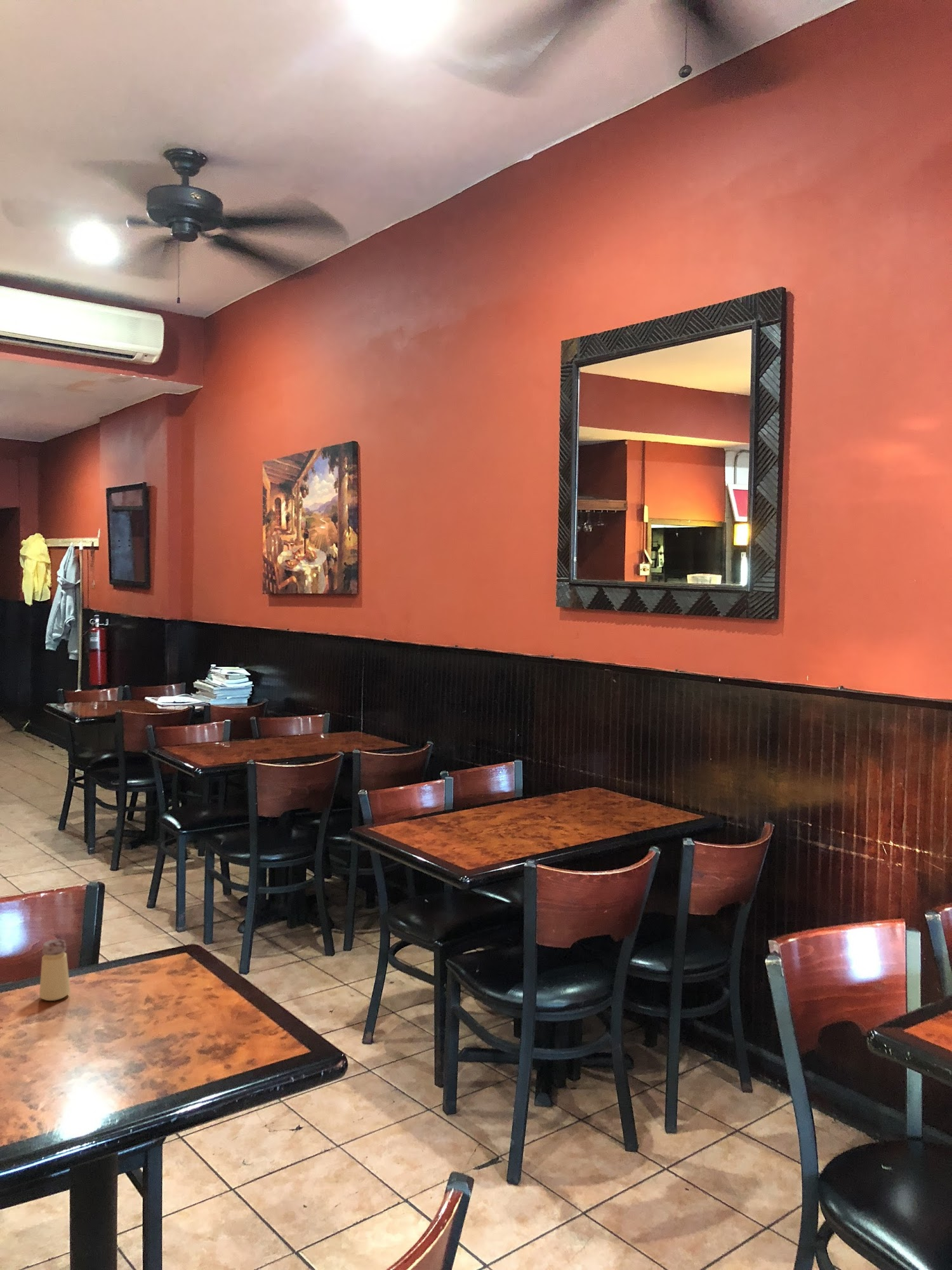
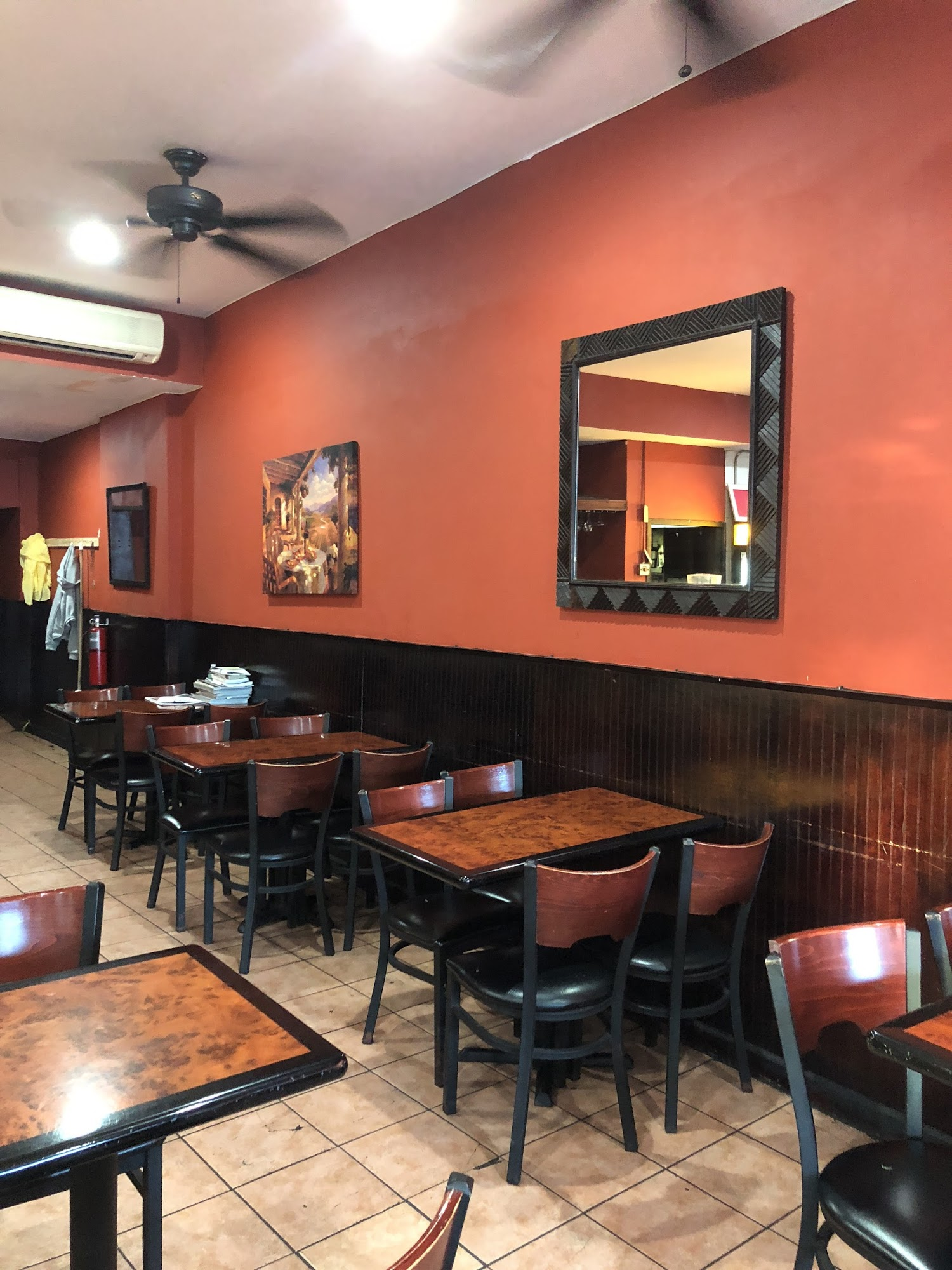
- saltshaker [39,939,71,1001]
